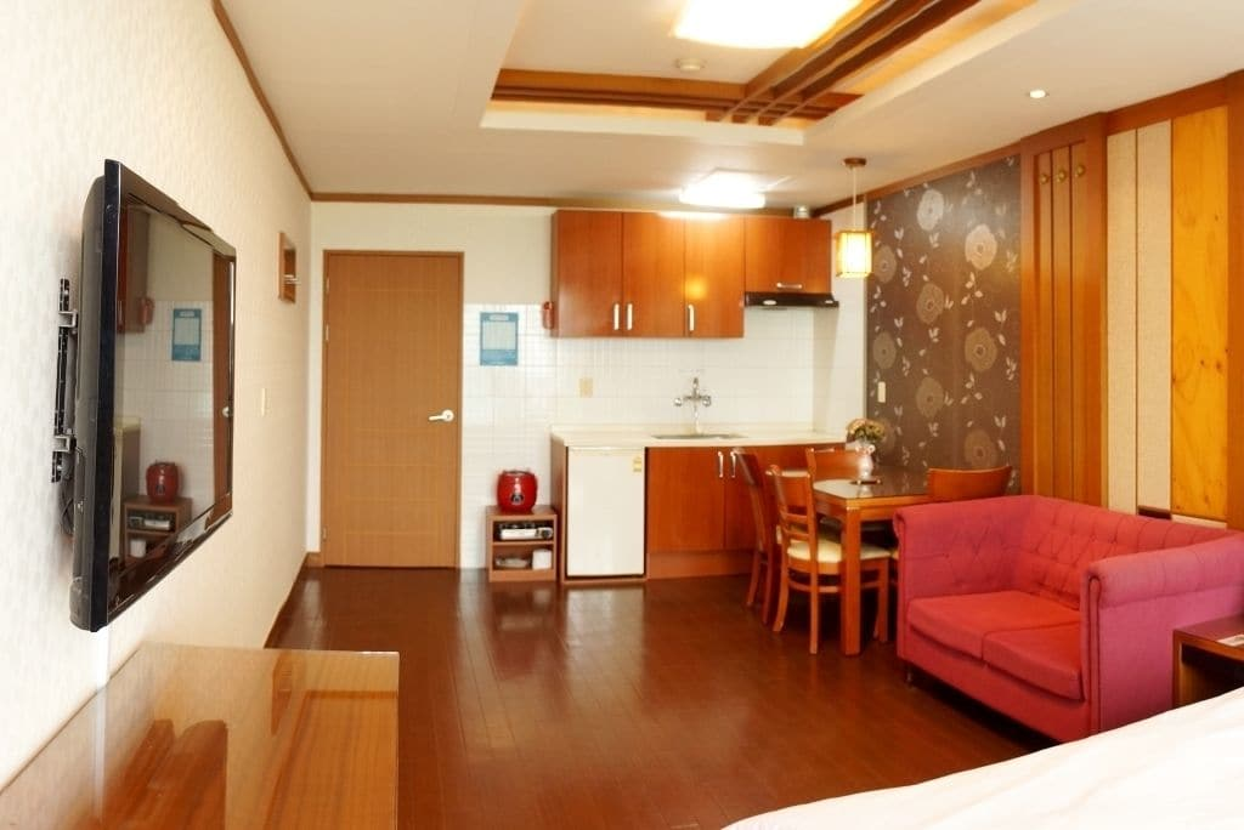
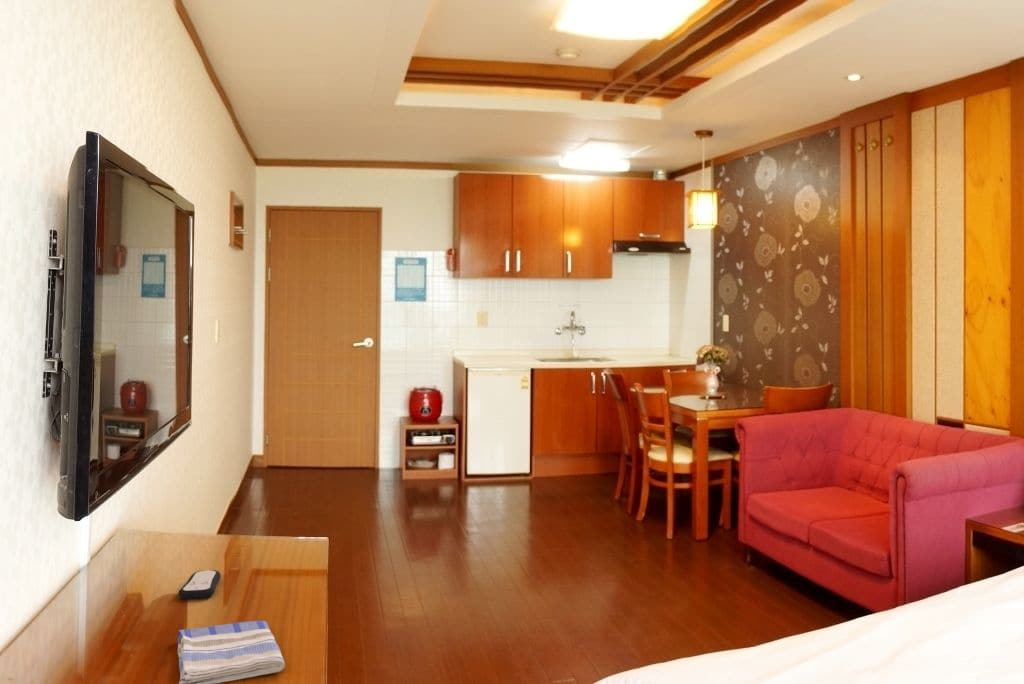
+ remote control [177,569,222,600]
+ dish towel [177,620,286,684]
